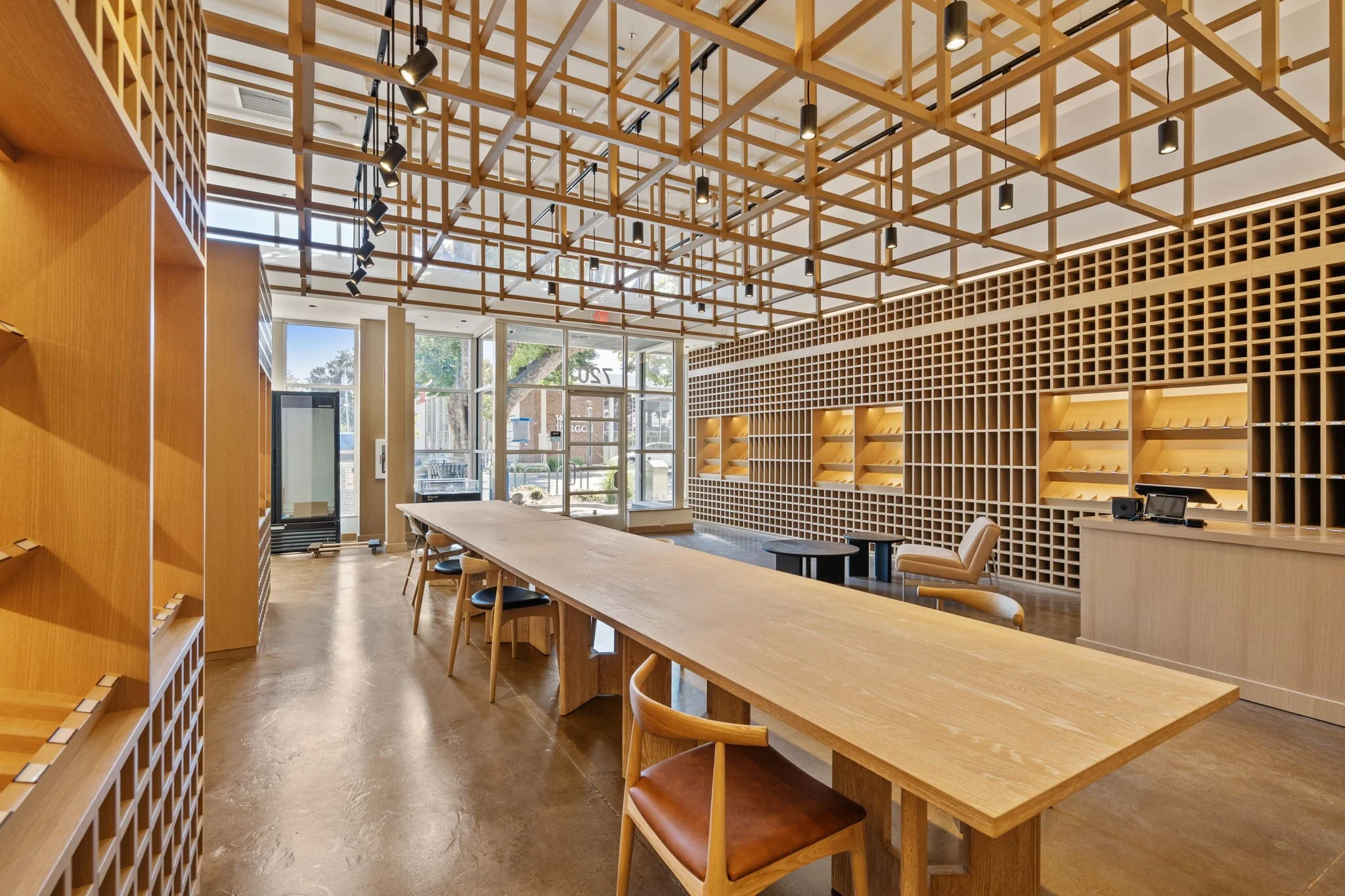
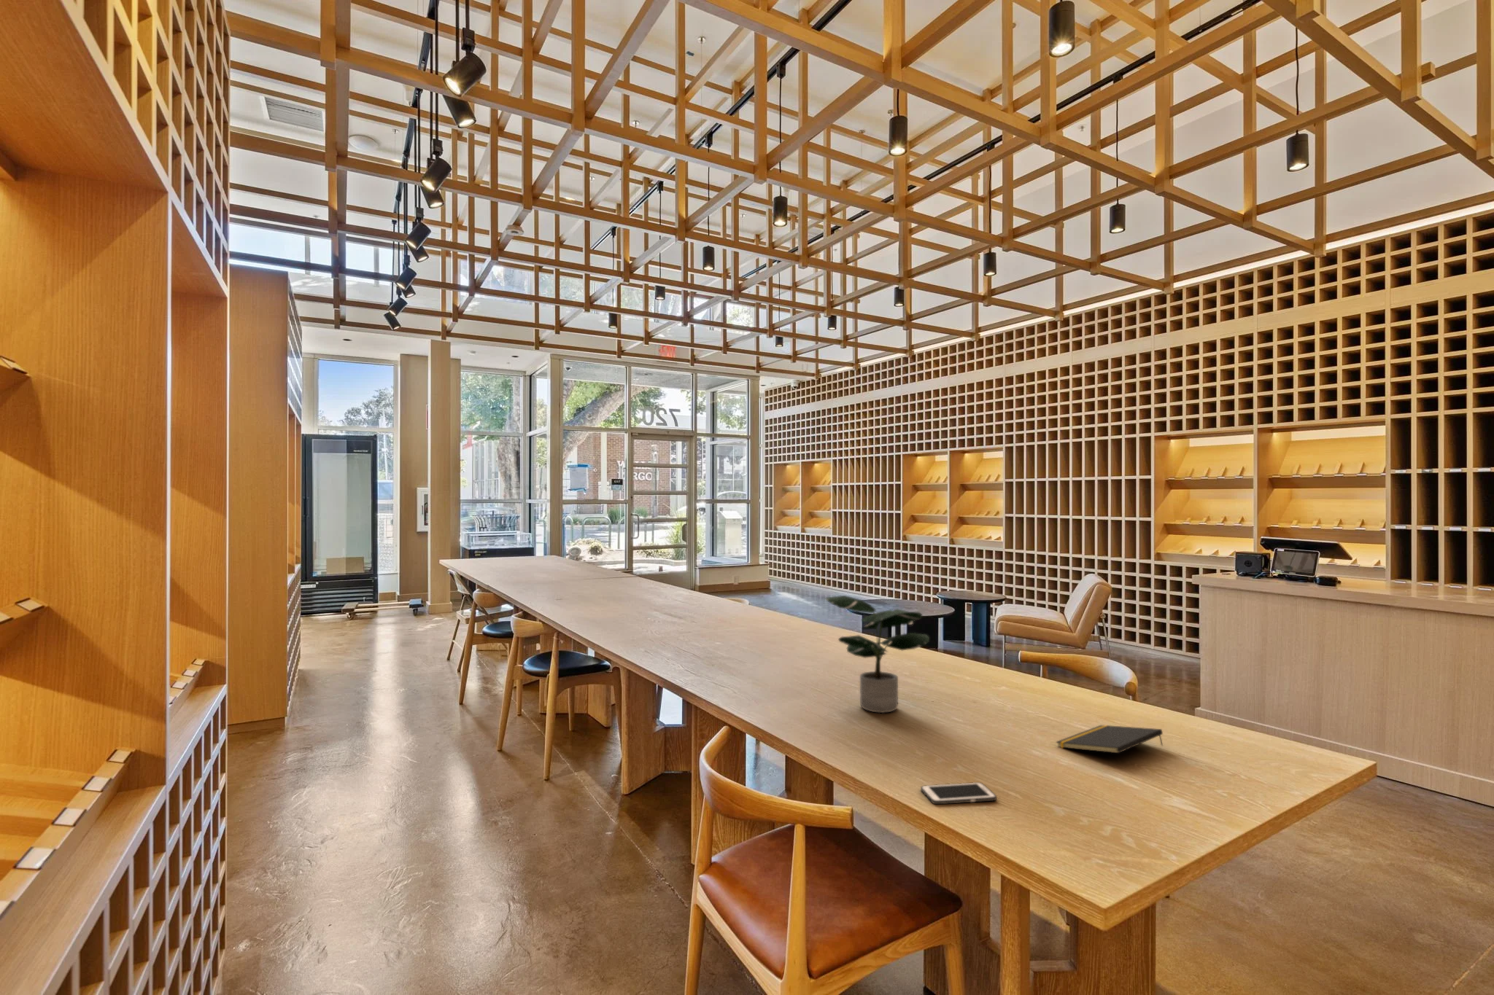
+ notepad [1055,724,1163,754]
+ cell phone [920,782,997,805]
+ potted plant [824,595,930,714]
